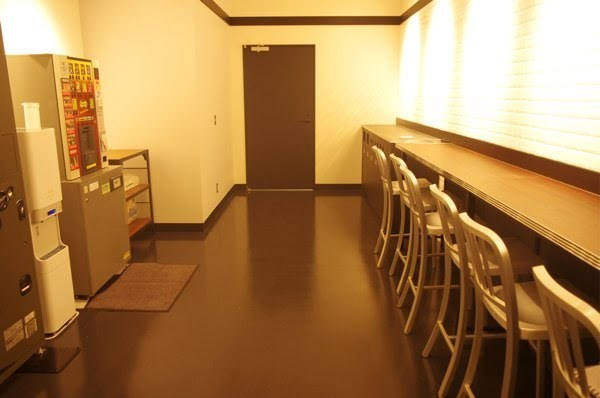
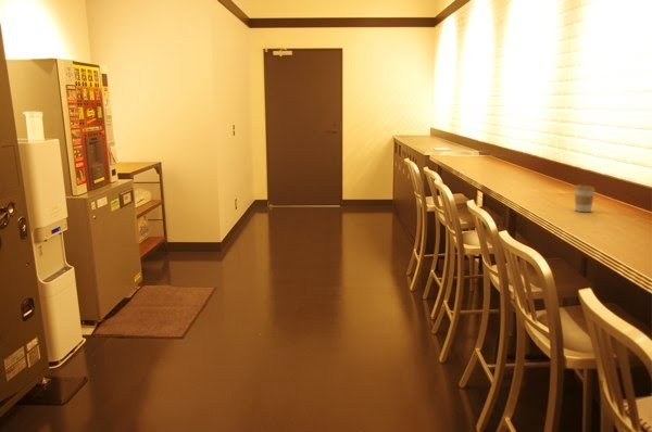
+ coffee cup [574,183,597,213]
